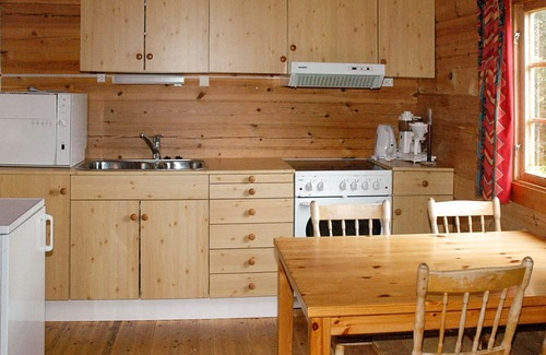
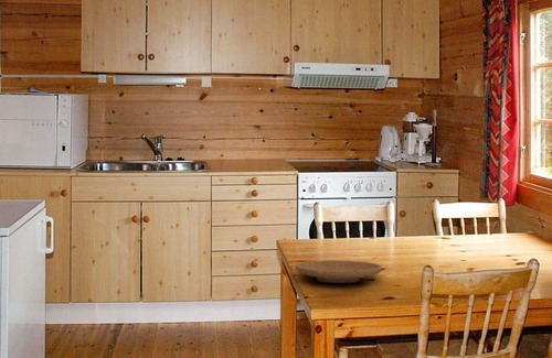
+ plate [294,260,383,284]
